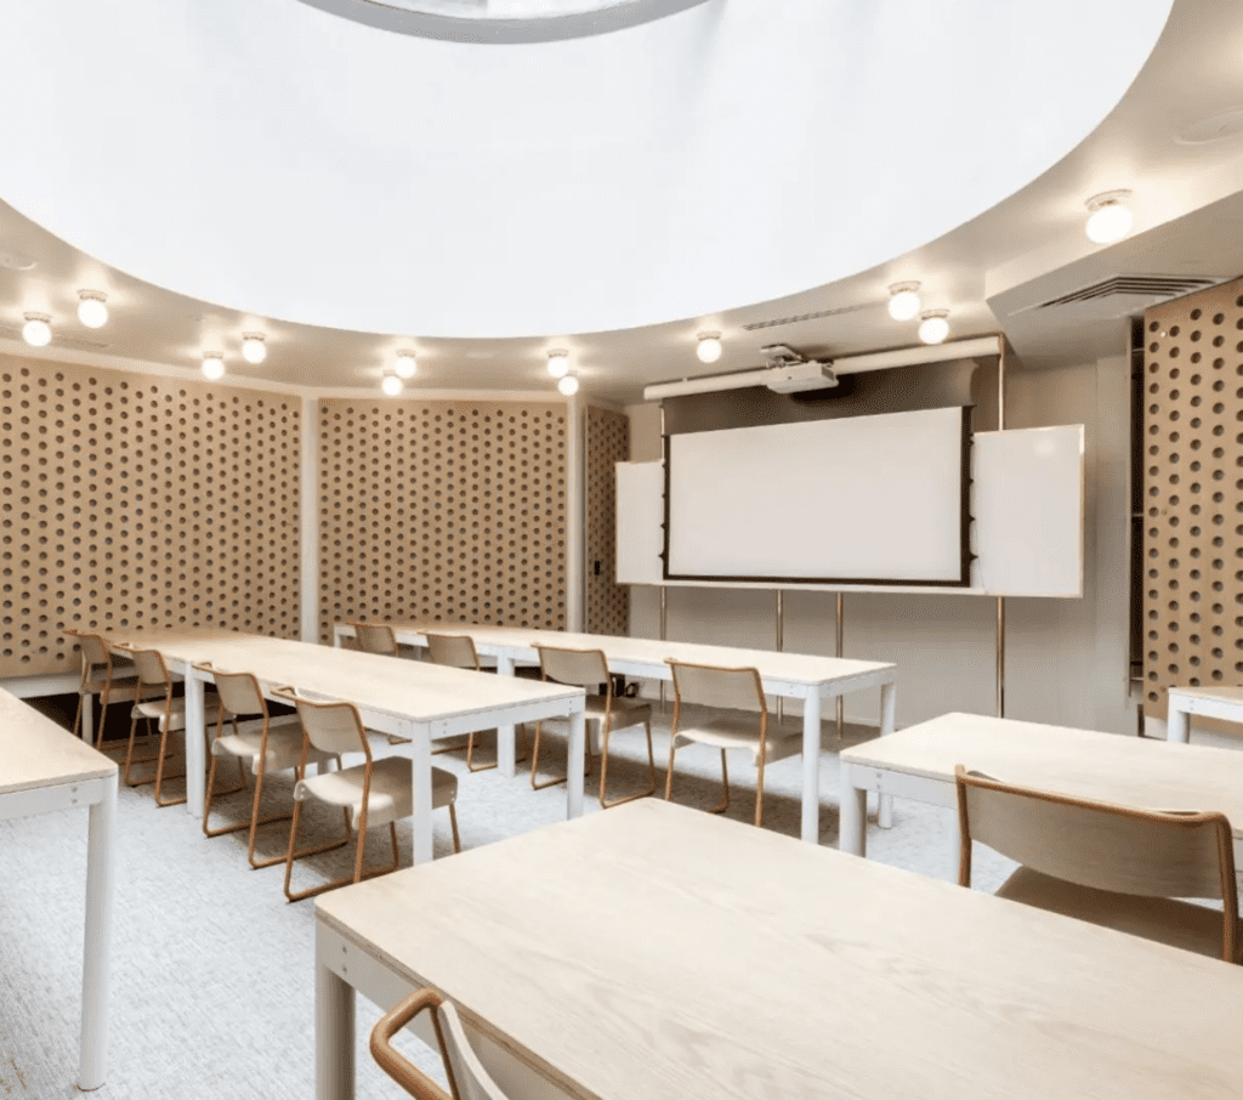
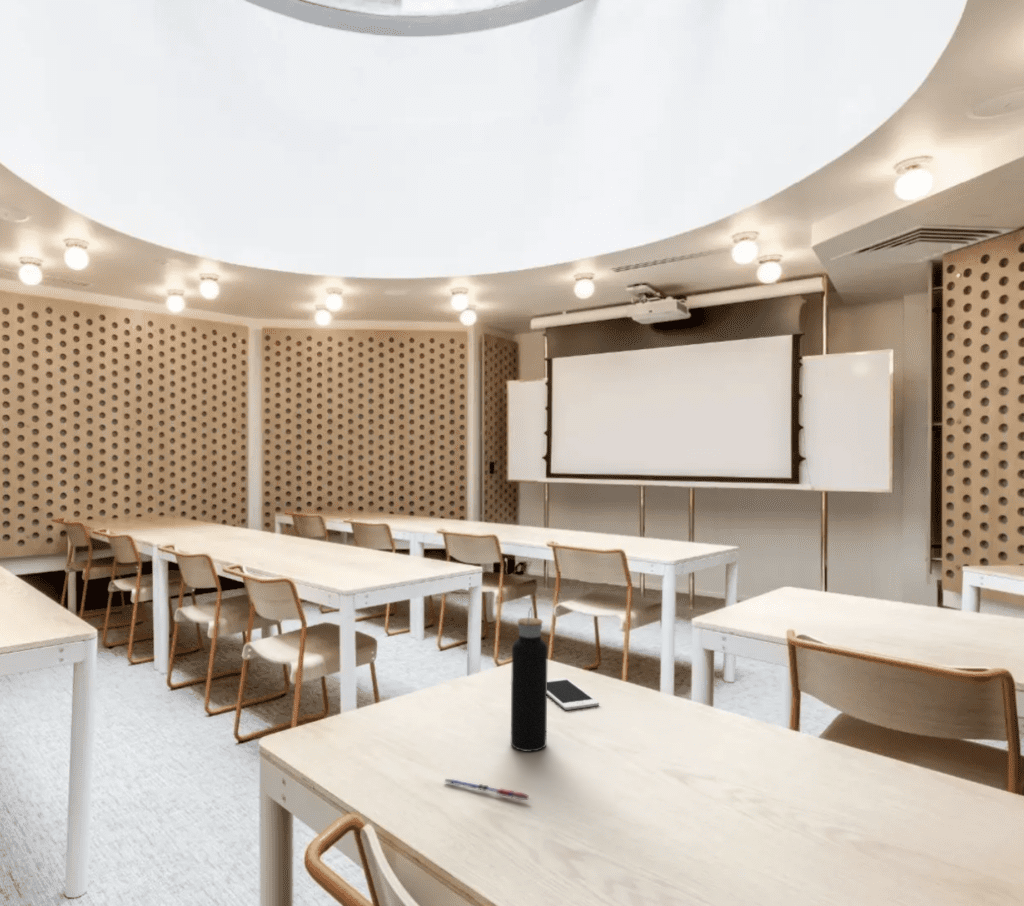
+ cell phone [547,677,600,711]
+ pen [444,778,530,801]
+ water bottle [510,606,549,753]
